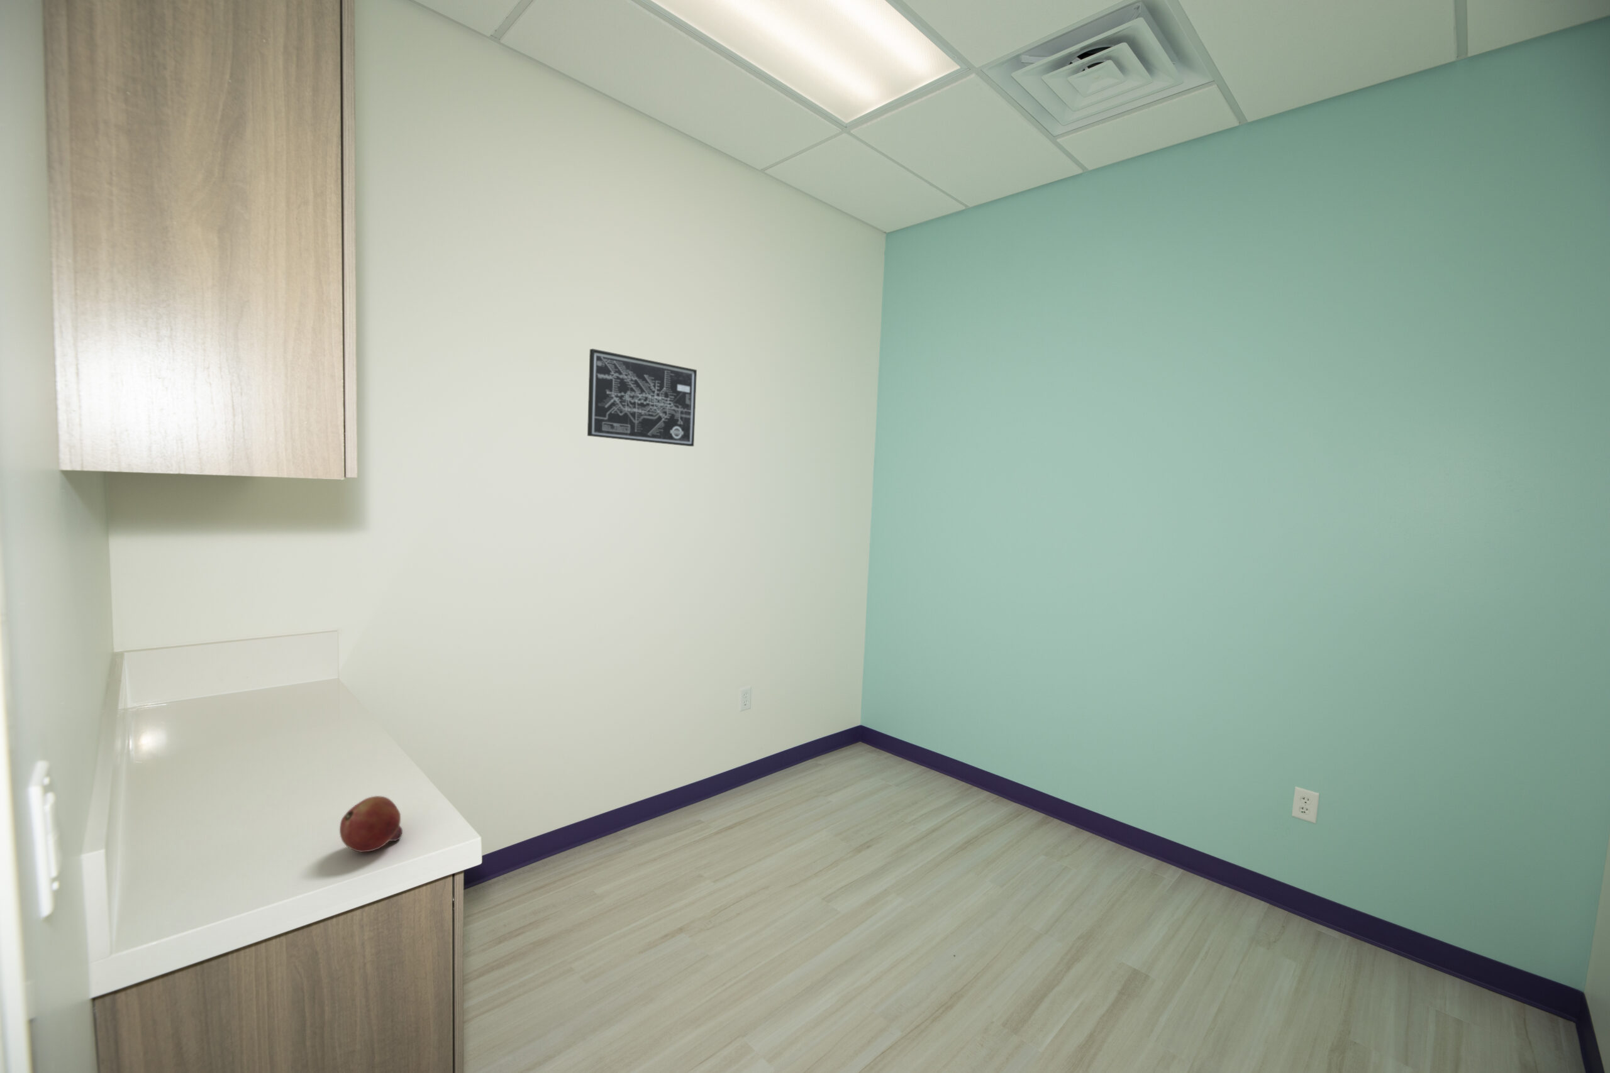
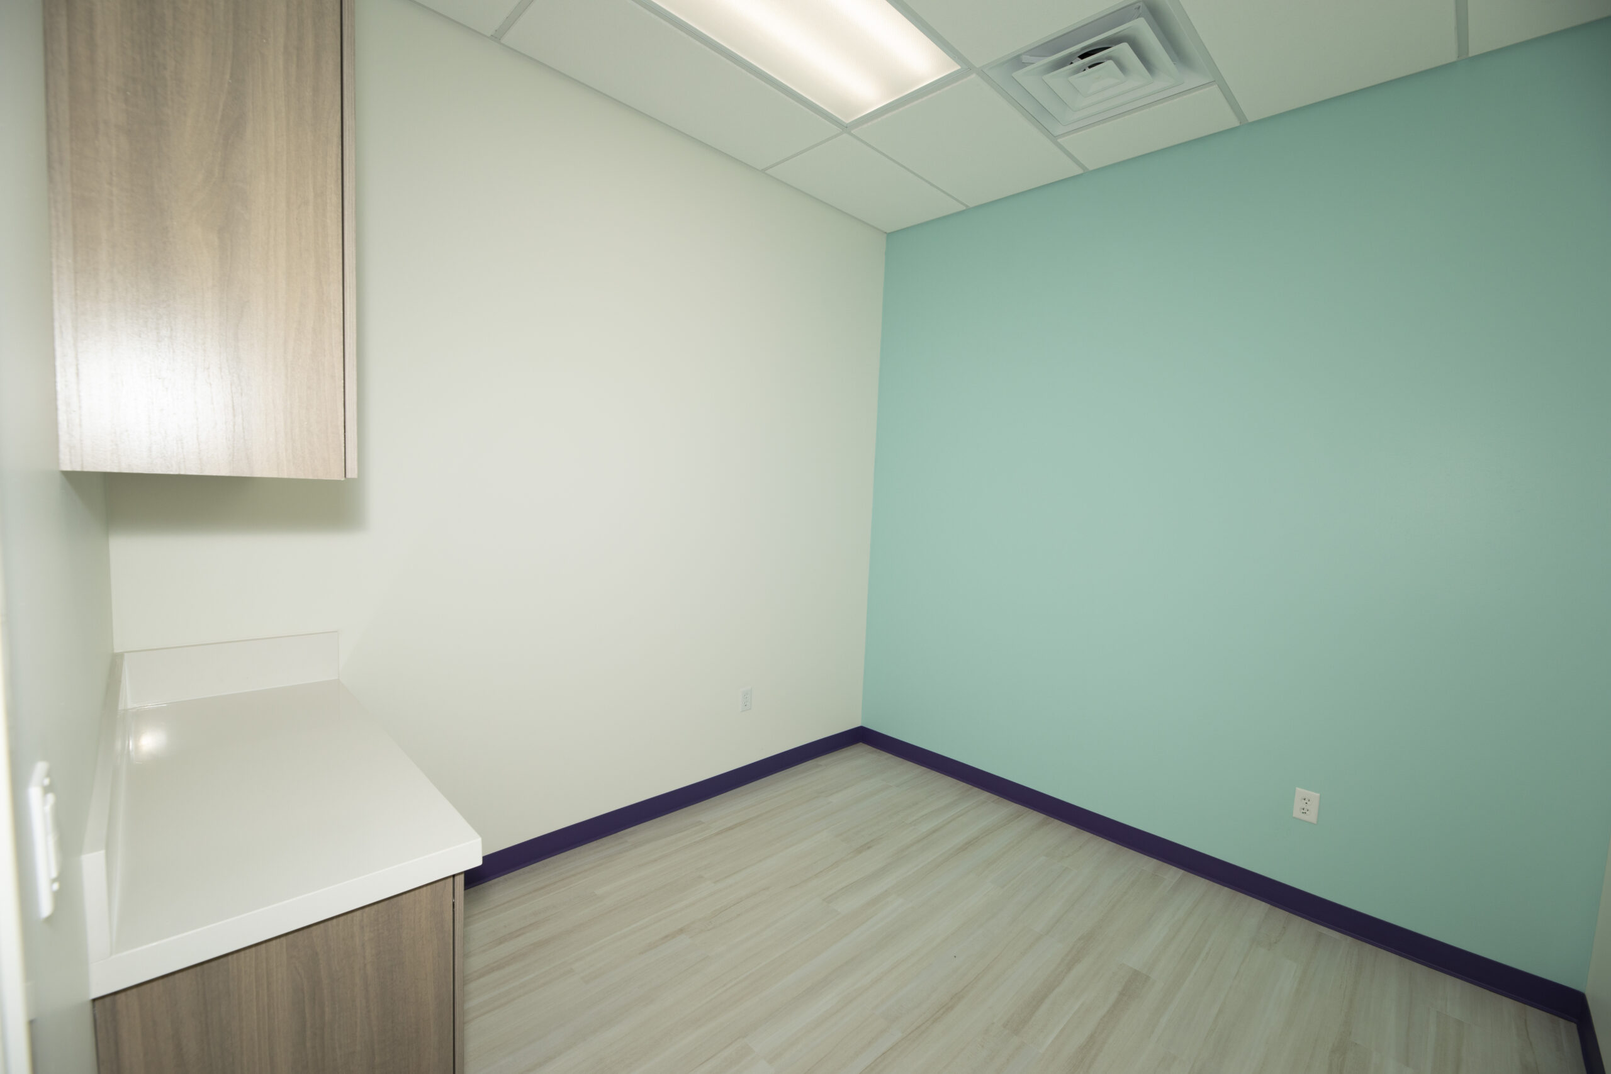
- fruit [339,795,404,853]
- wall art [587,348,697,447]
